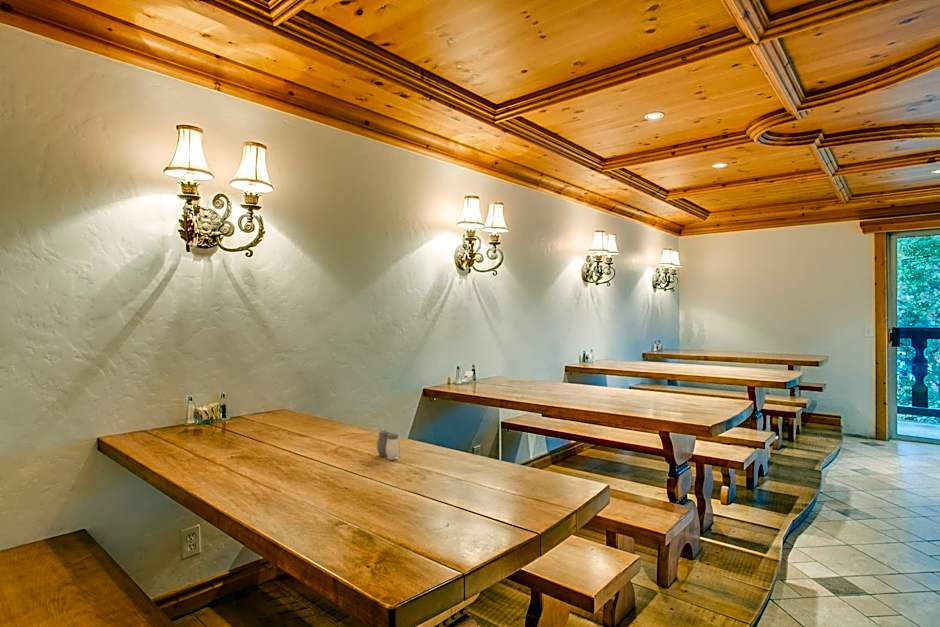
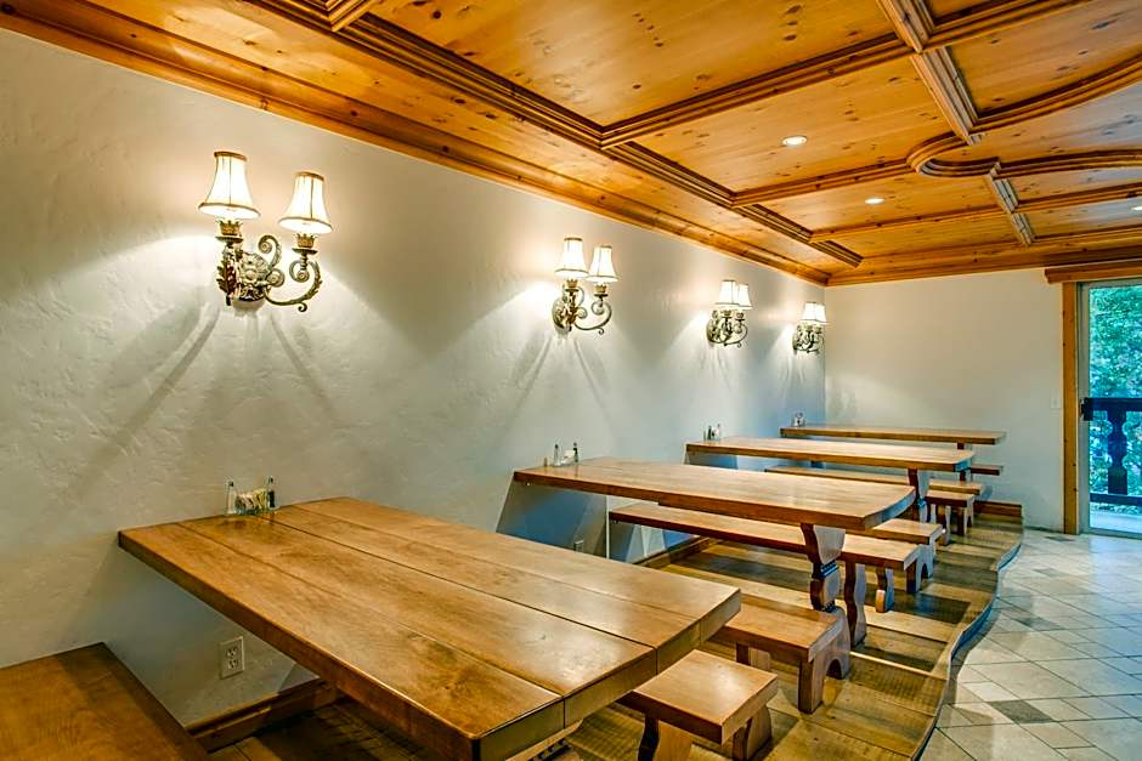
- salt and pepper shaker [376,429,401,460]
